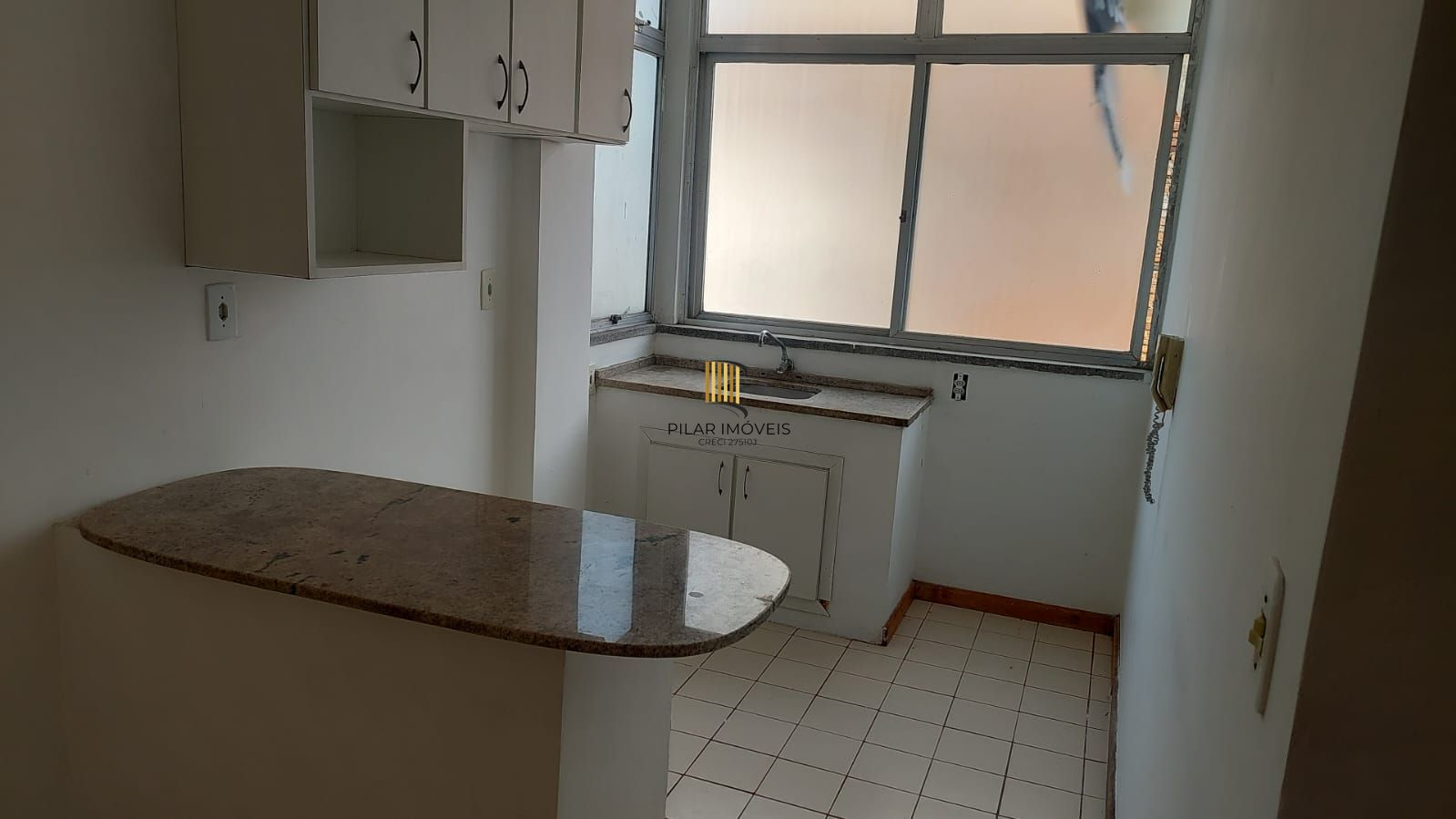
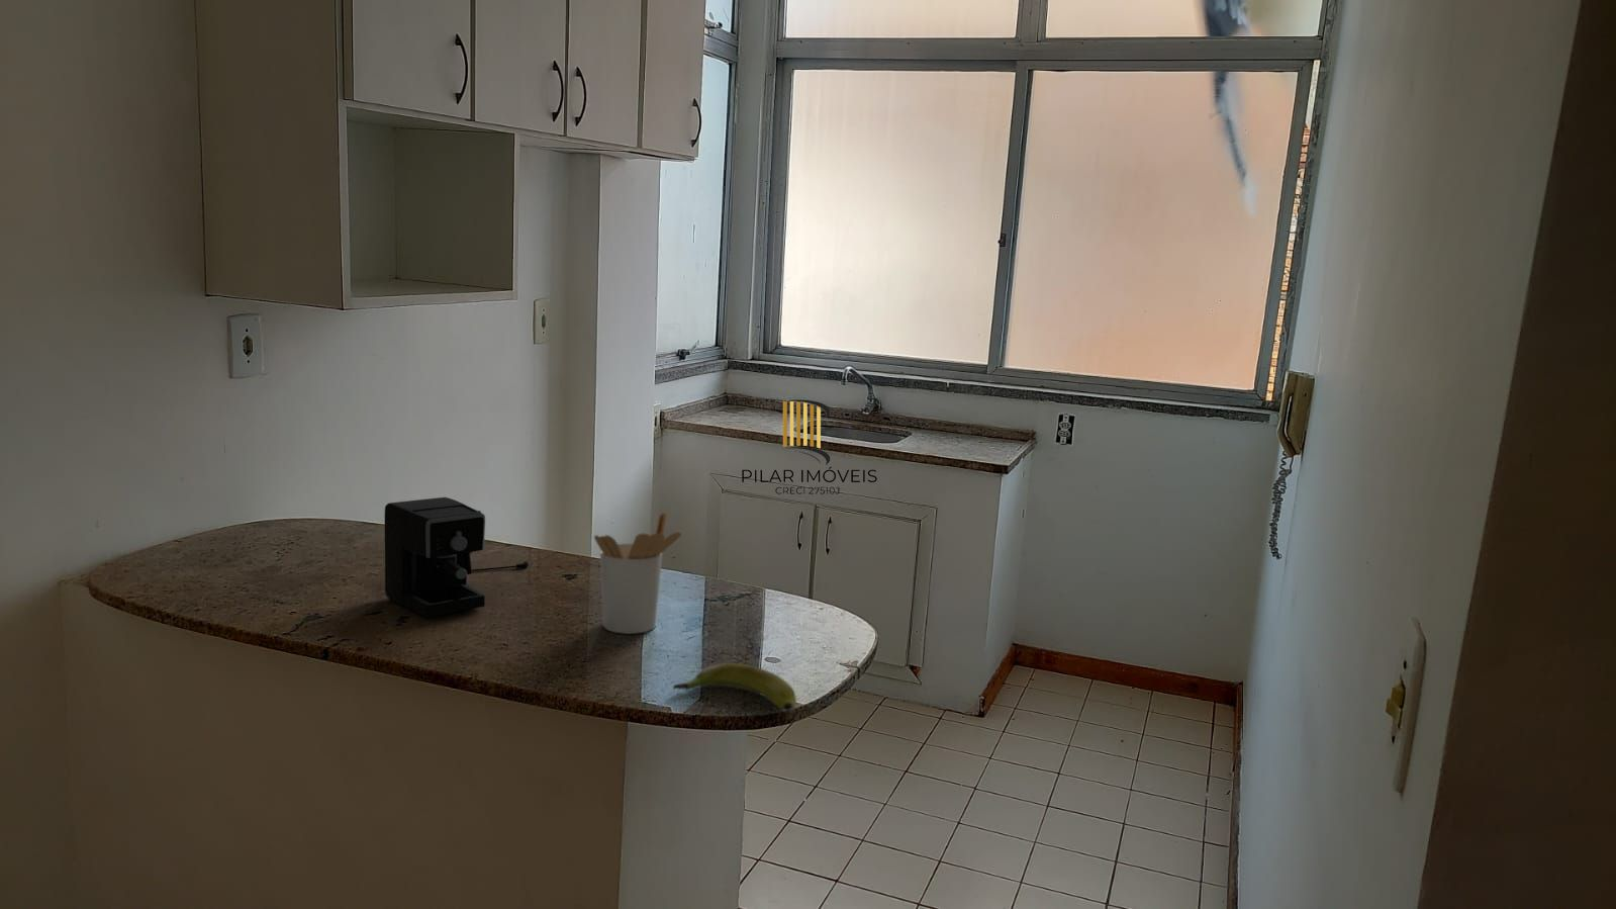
+ utensil holder [594,512,683,635]
+ banana [673,663,797,711]
+ coffee maker [384,496,529,618]
